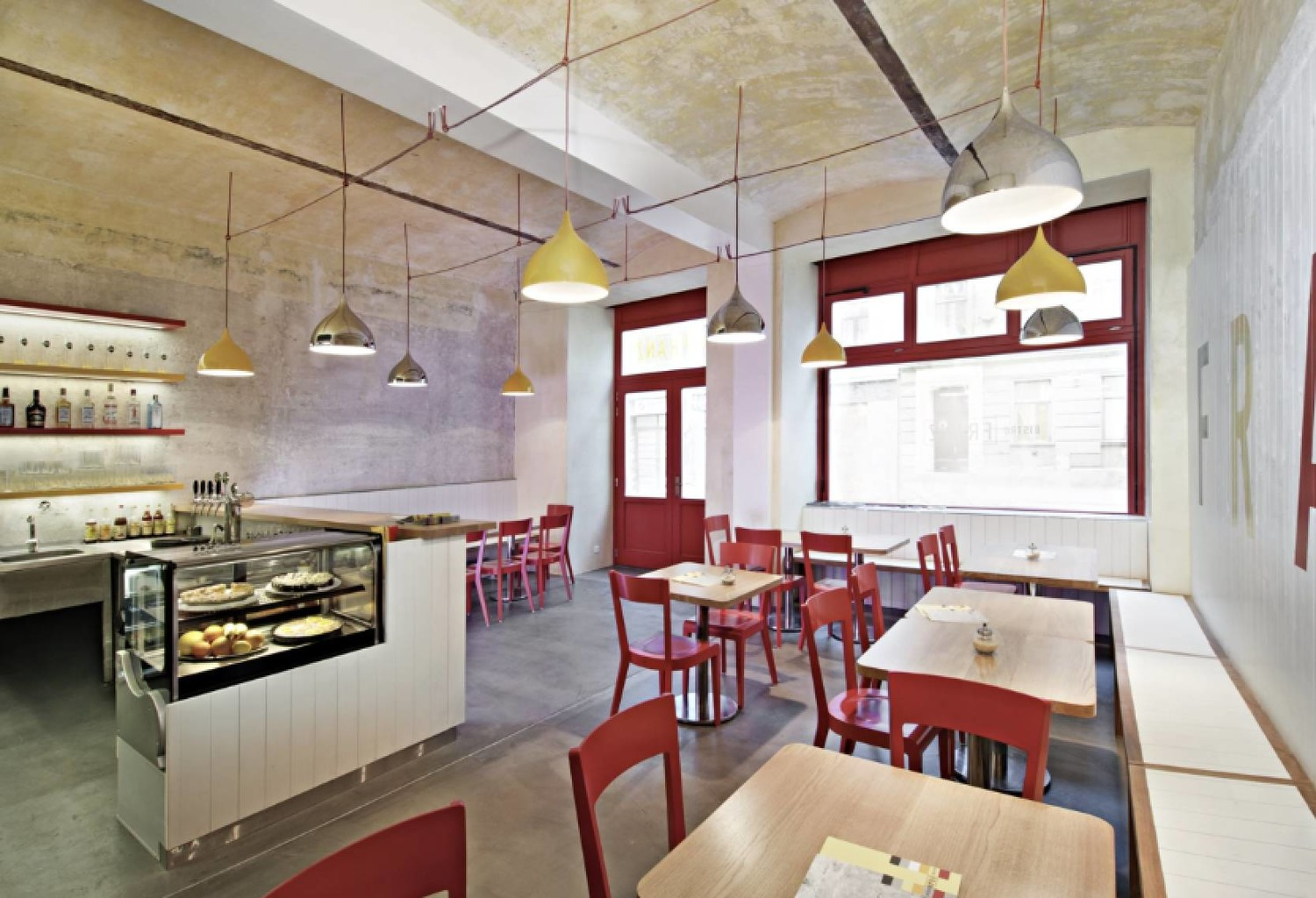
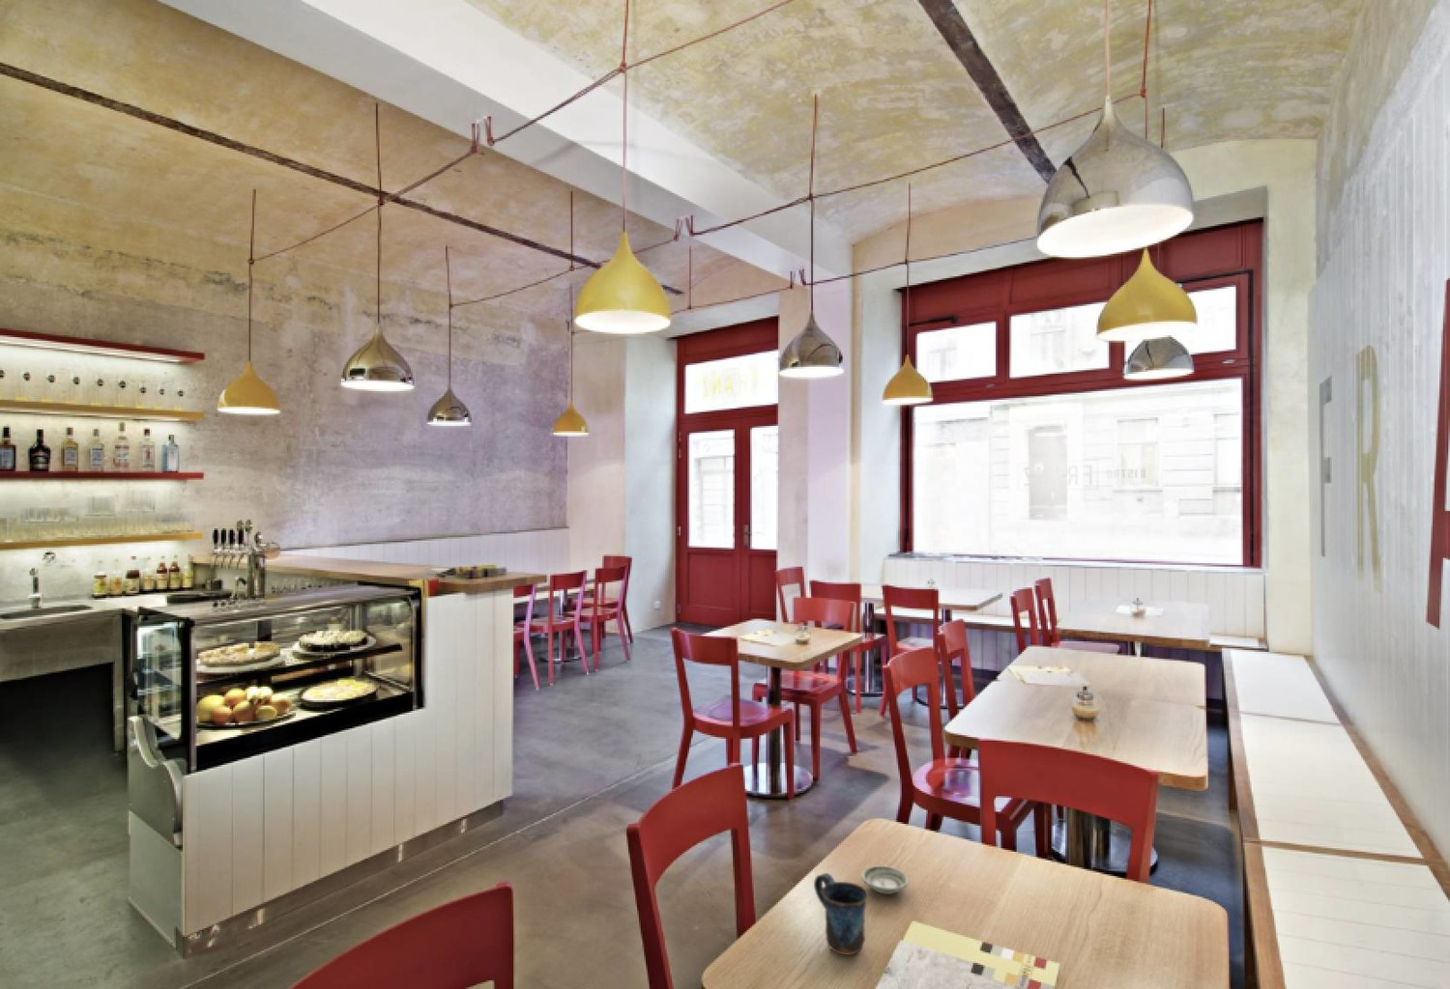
+ mug [813,872,870,956]
+ saucer [861,865,910,895]
